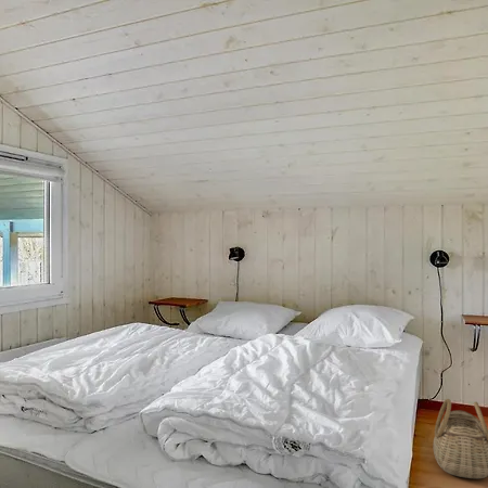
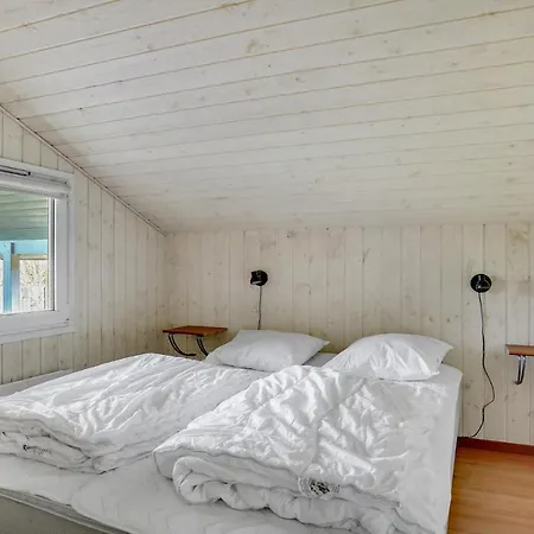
- basket [433,398,488,479]
